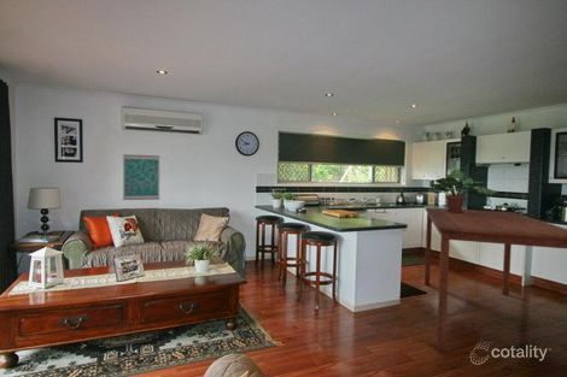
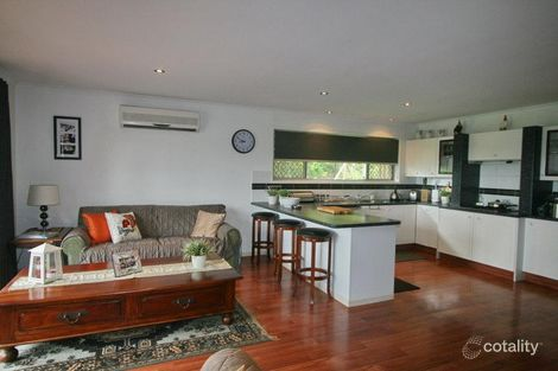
- wall art [122,153,160,201]
- potted plant [429,167,498,213]
- dining table [423,207,567,353]
